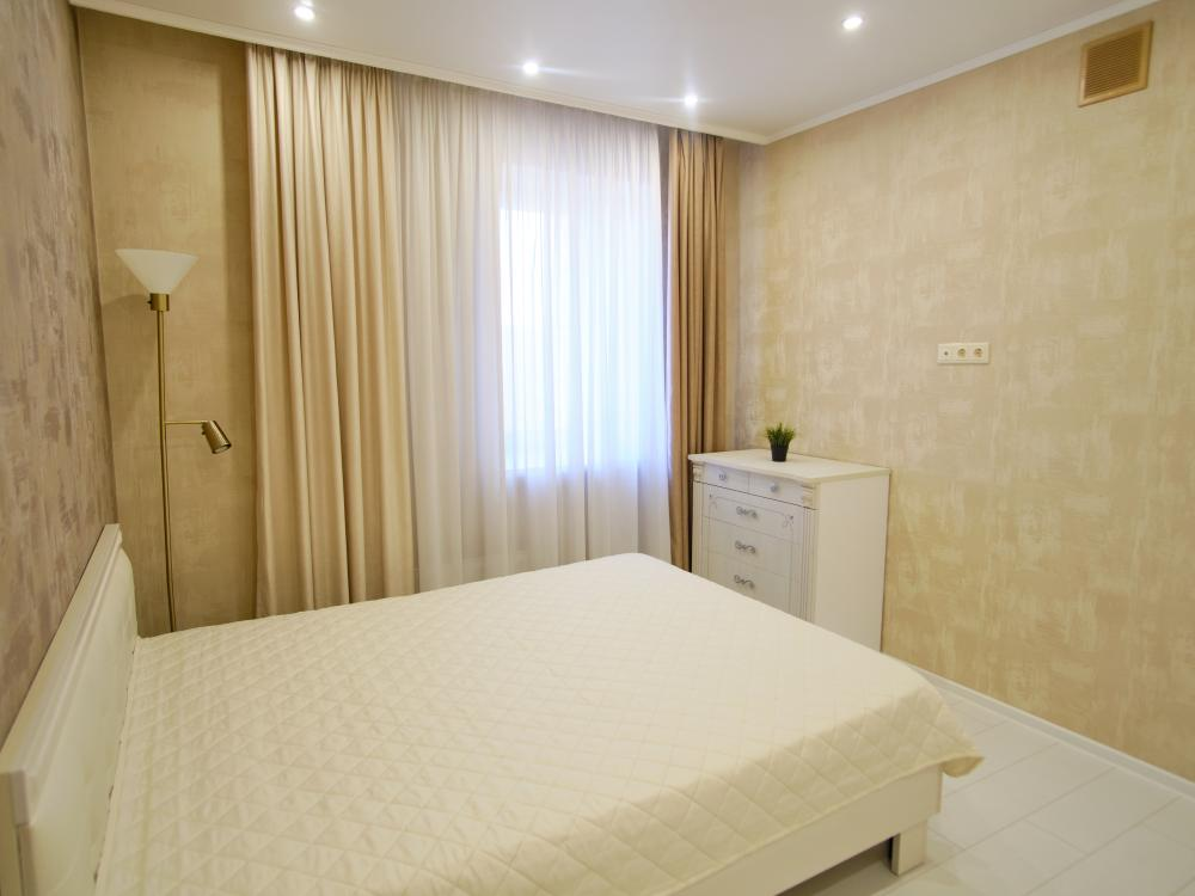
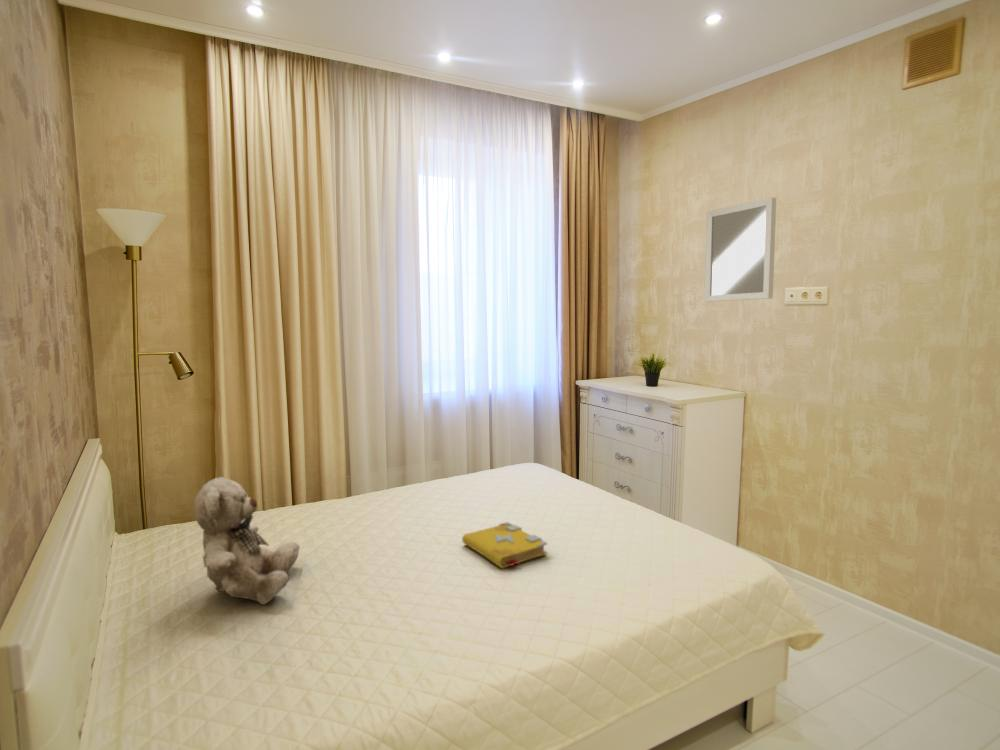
+ teddy bear [193,476,301,606]
+ home mirror [704,196,777,303]
+ spell book [461,521,548,569]
